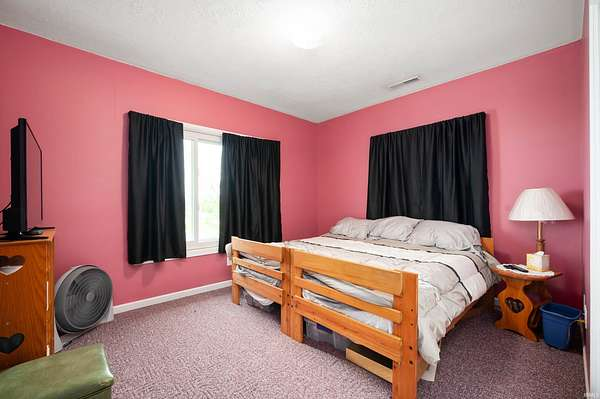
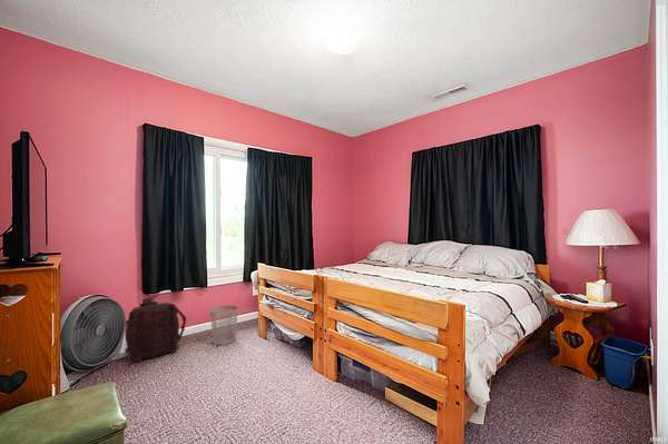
+ backpack [124,296,187,363]
+ wastebasket [209,305,238,346]
